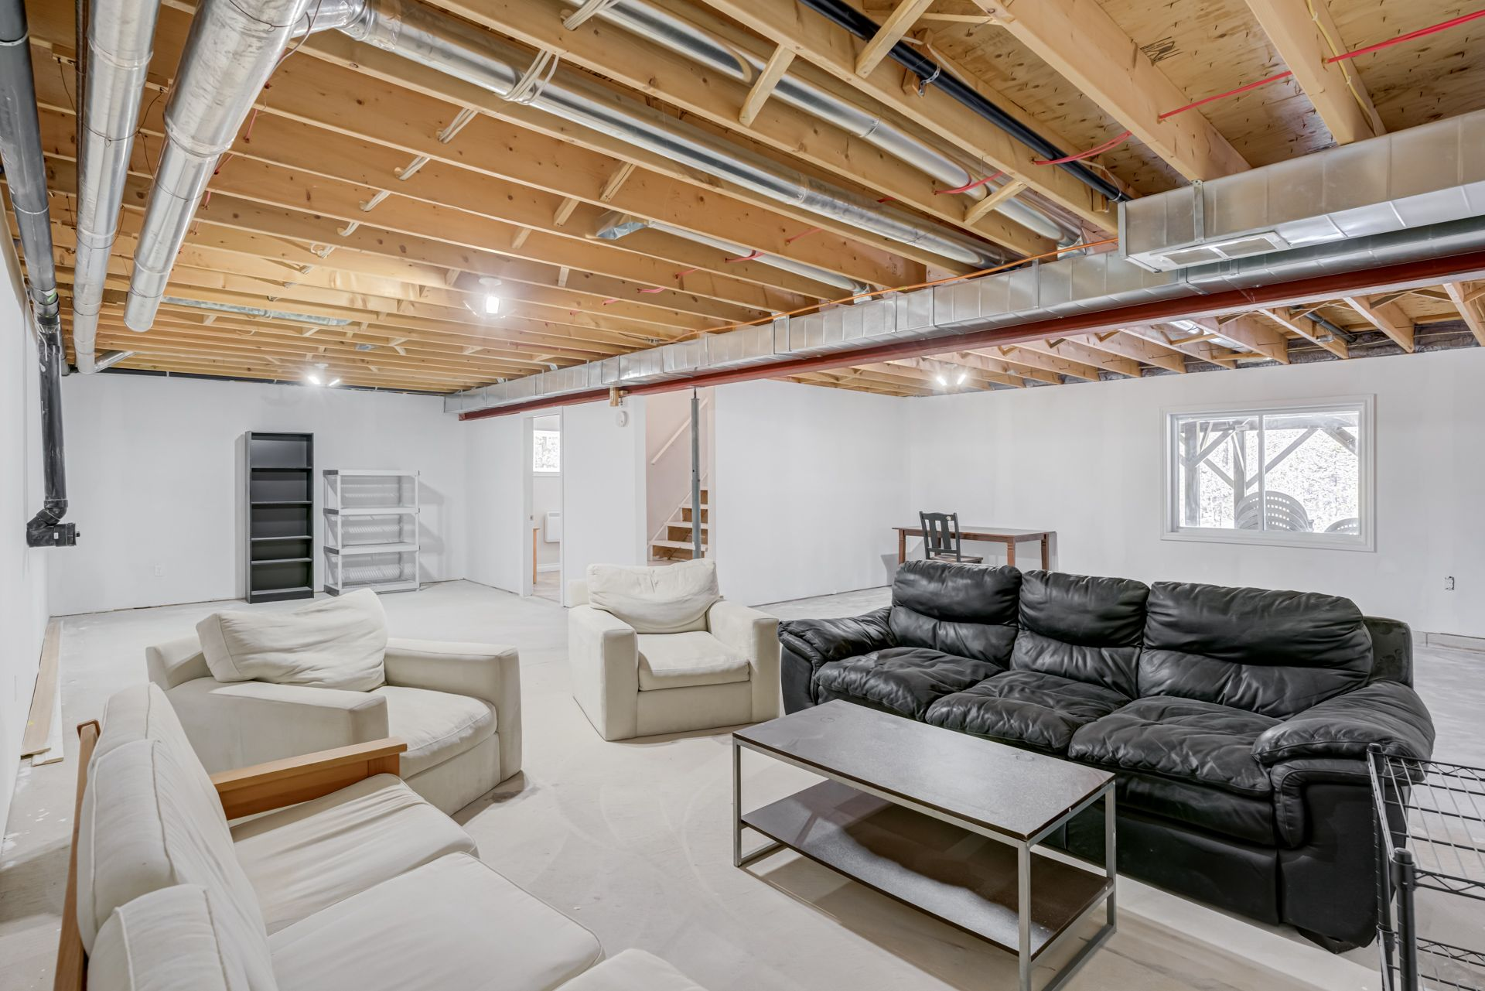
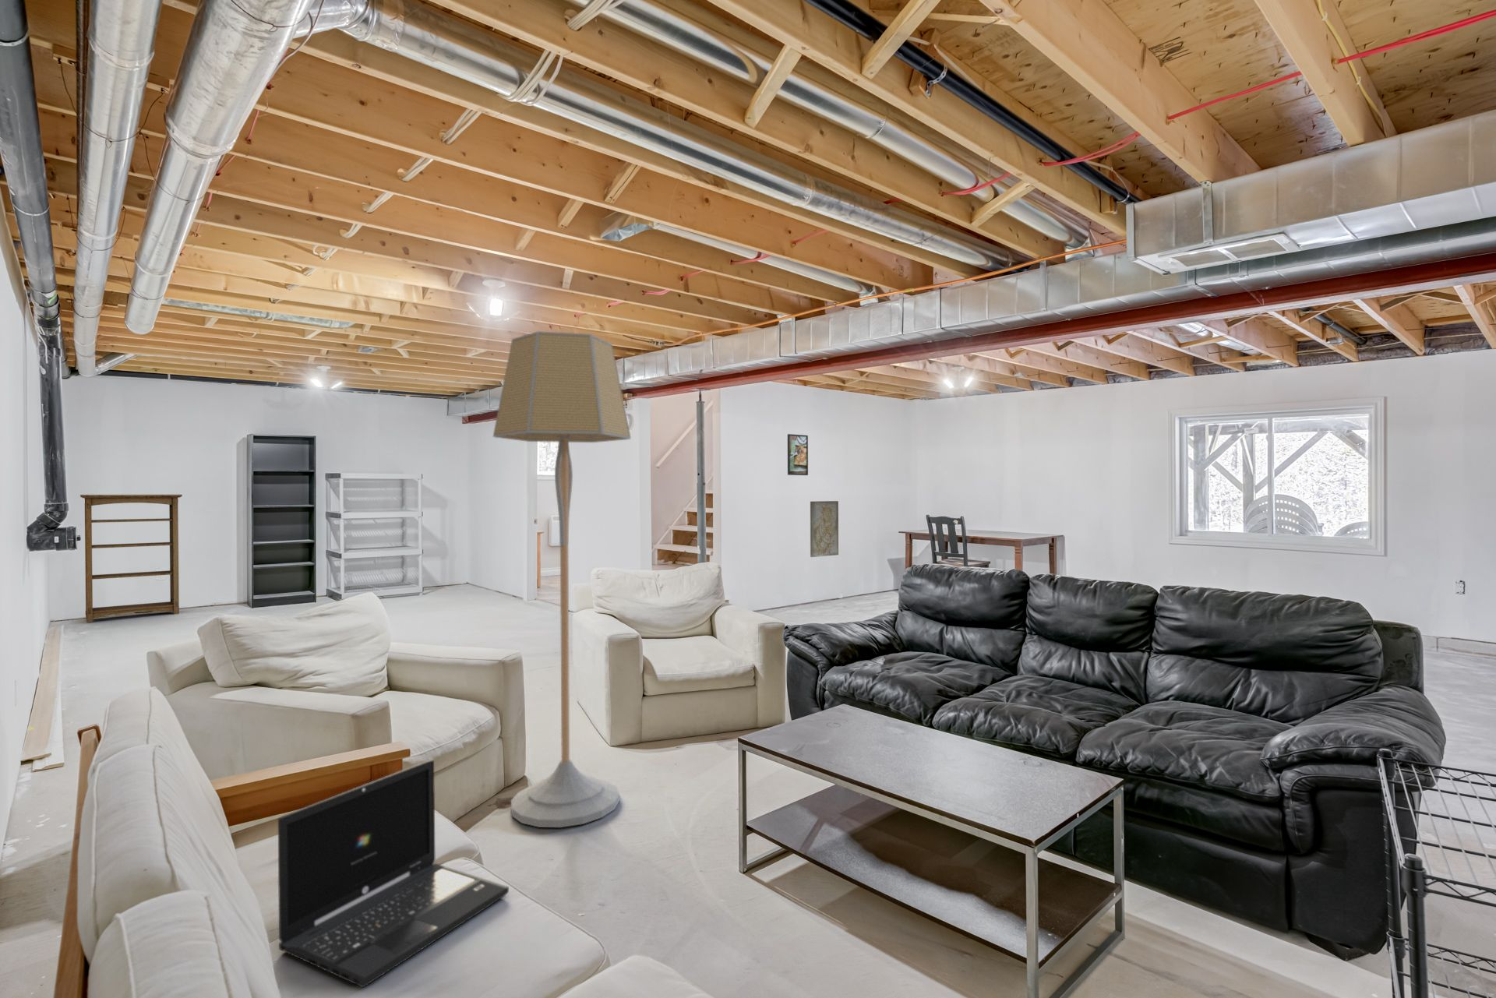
+ bookshelf [79,493,183,624]
+ laptop [277,759,509,988]
+ floor lamp [492,331,632,829]
+ relief panel [810,500,839,558]
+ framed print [786,433,809,476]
